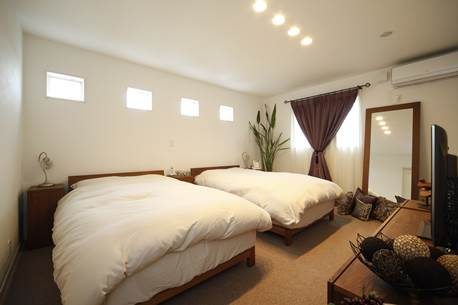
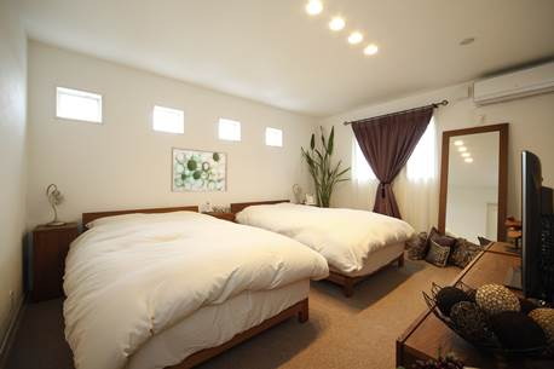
+ wall art [169,146,229,194]
